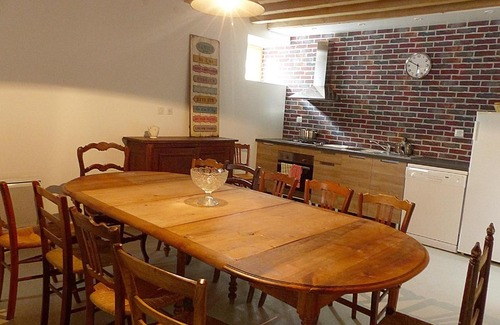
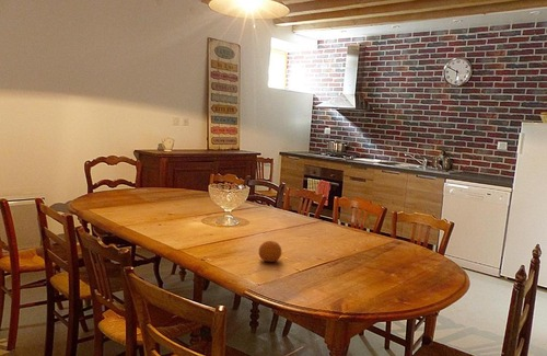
+ fruit [258,240,282,263]
